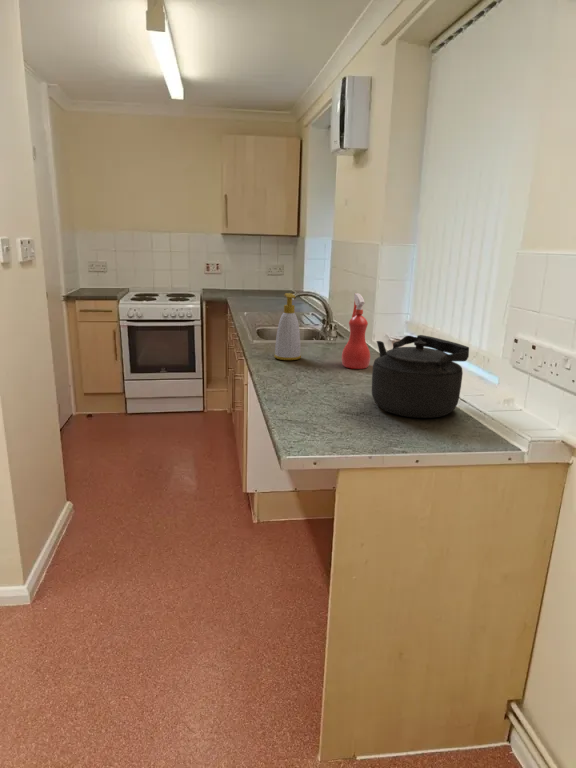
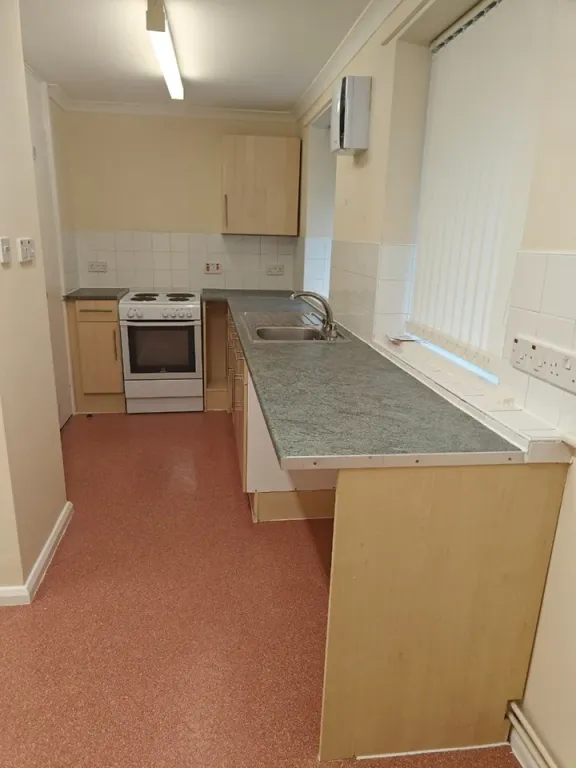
- spray bottle [341,292,371,370]
- kettle [371,334,470,419]
- soap bottle [273,292,302,361]
